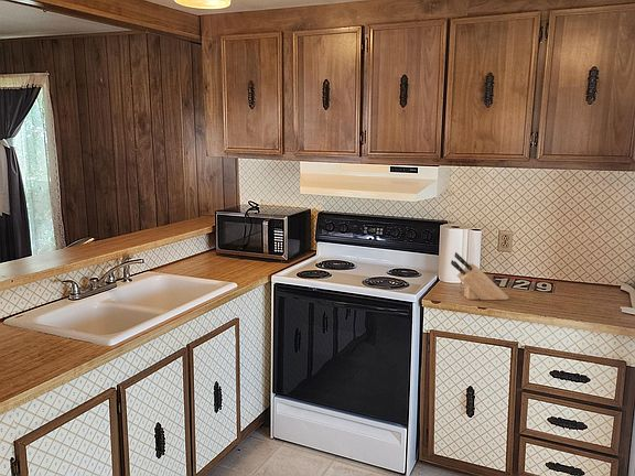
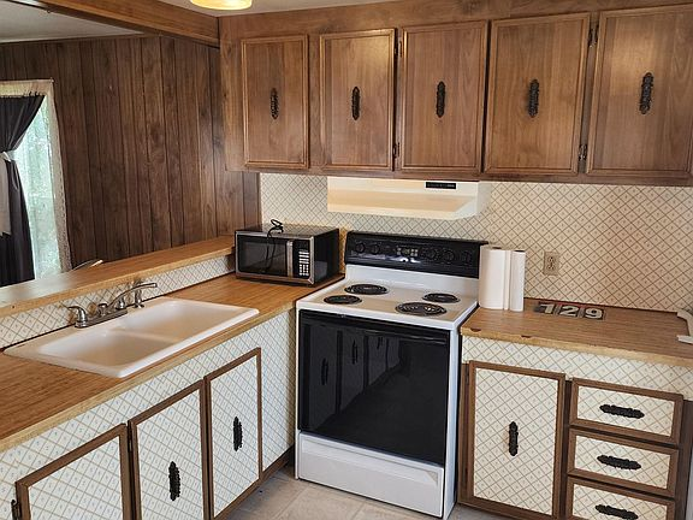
- knife block [450,251,510,301]
